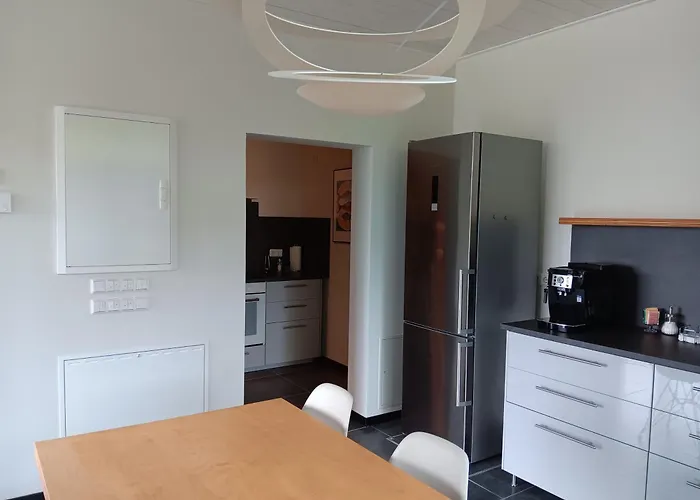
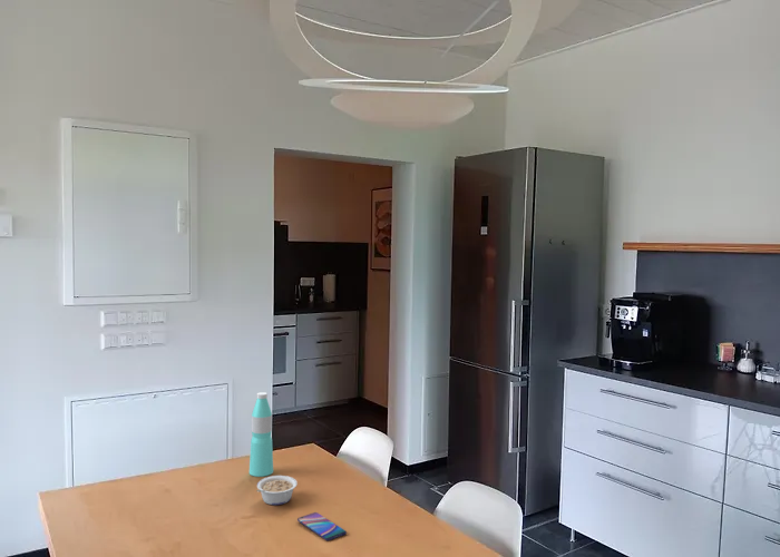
+ water bottle [248,391,274,478]
+ legume [255,475,299,506]
+ smartphone [296,511,348,541]
